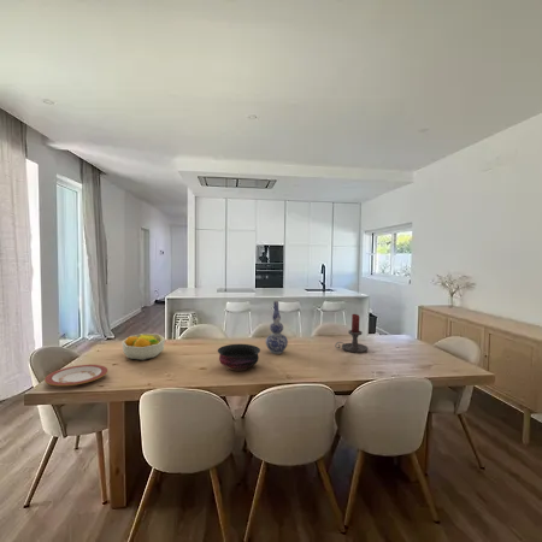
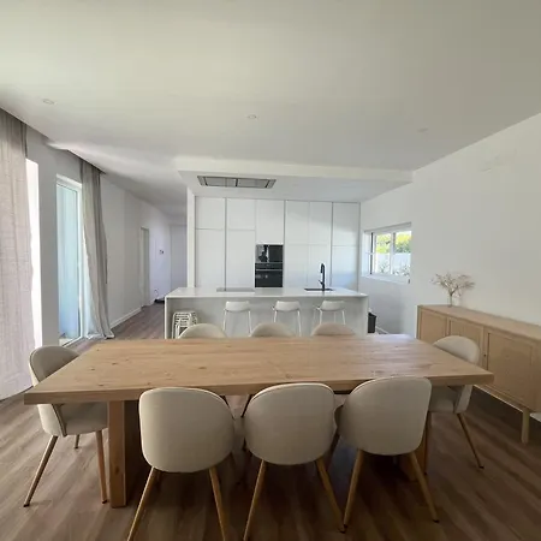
- bowl [217,343,261,371]
- vase [265,299,289,355]
- fruit bowl [120,332,166,361]
- plate [43,364,108,387]
- candle holder [334,313,369,354]
